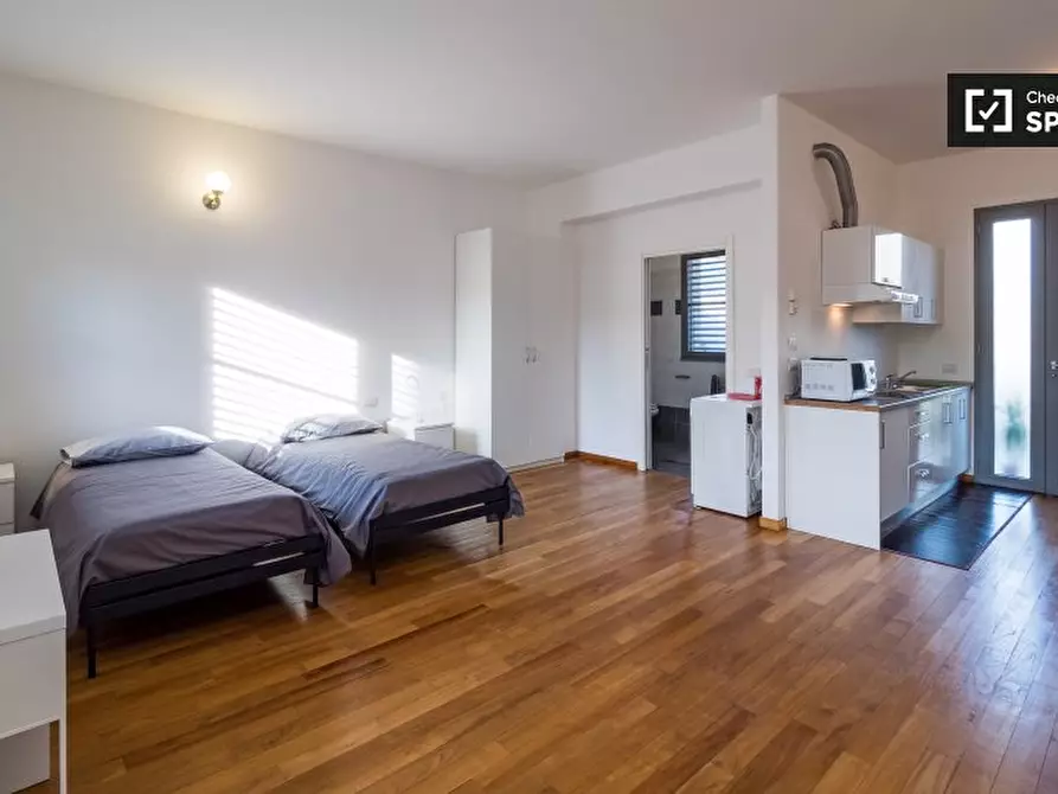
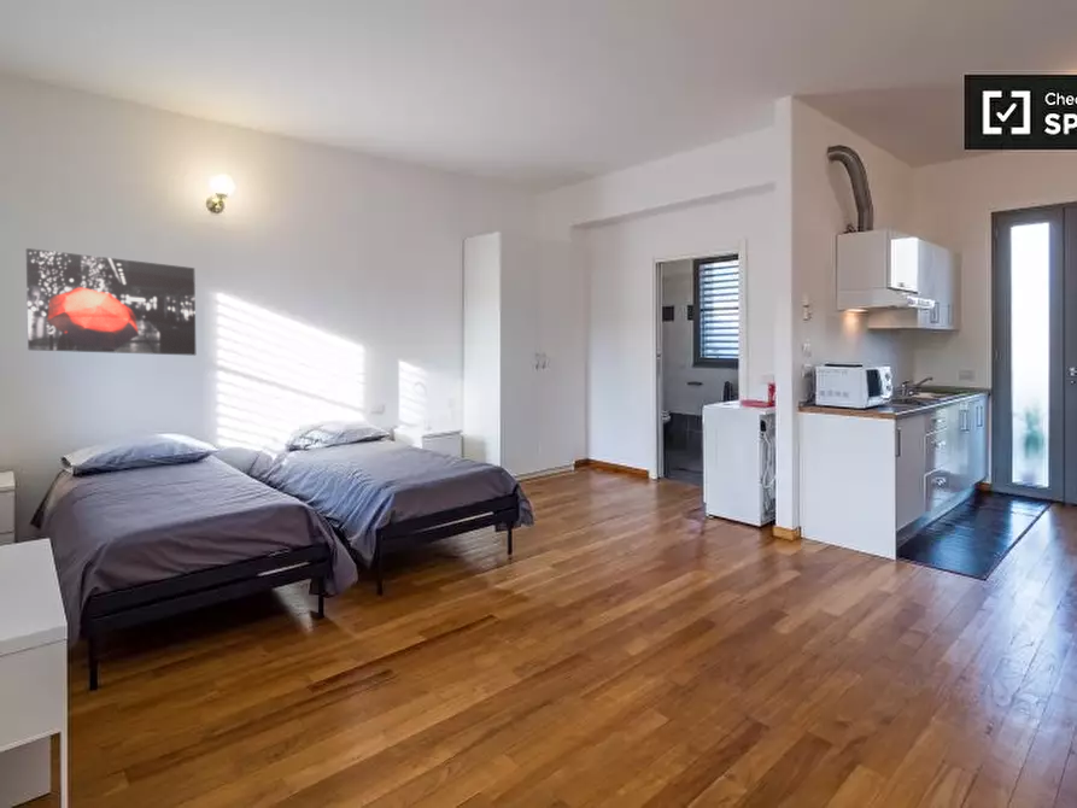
+ wall art [25,247,197,357]
